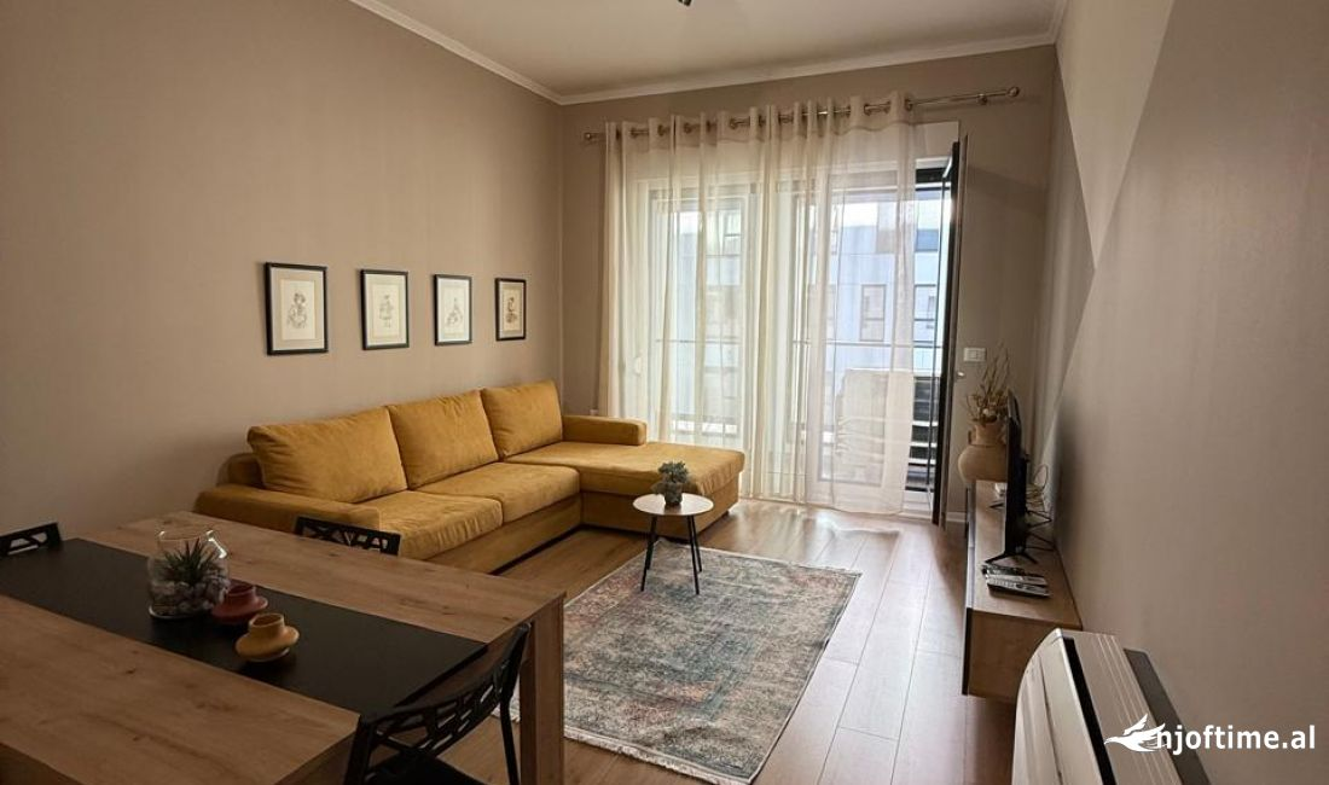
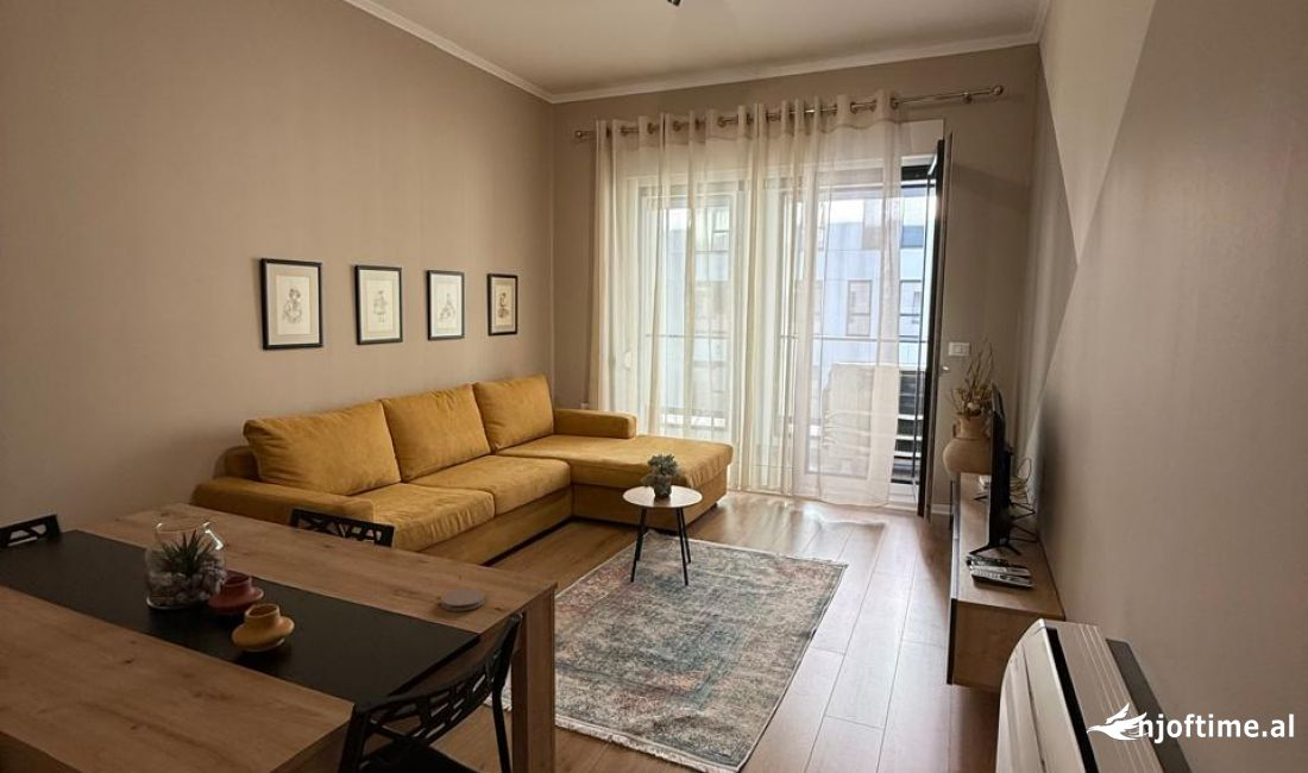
+ coaster [440,587,486,612]
